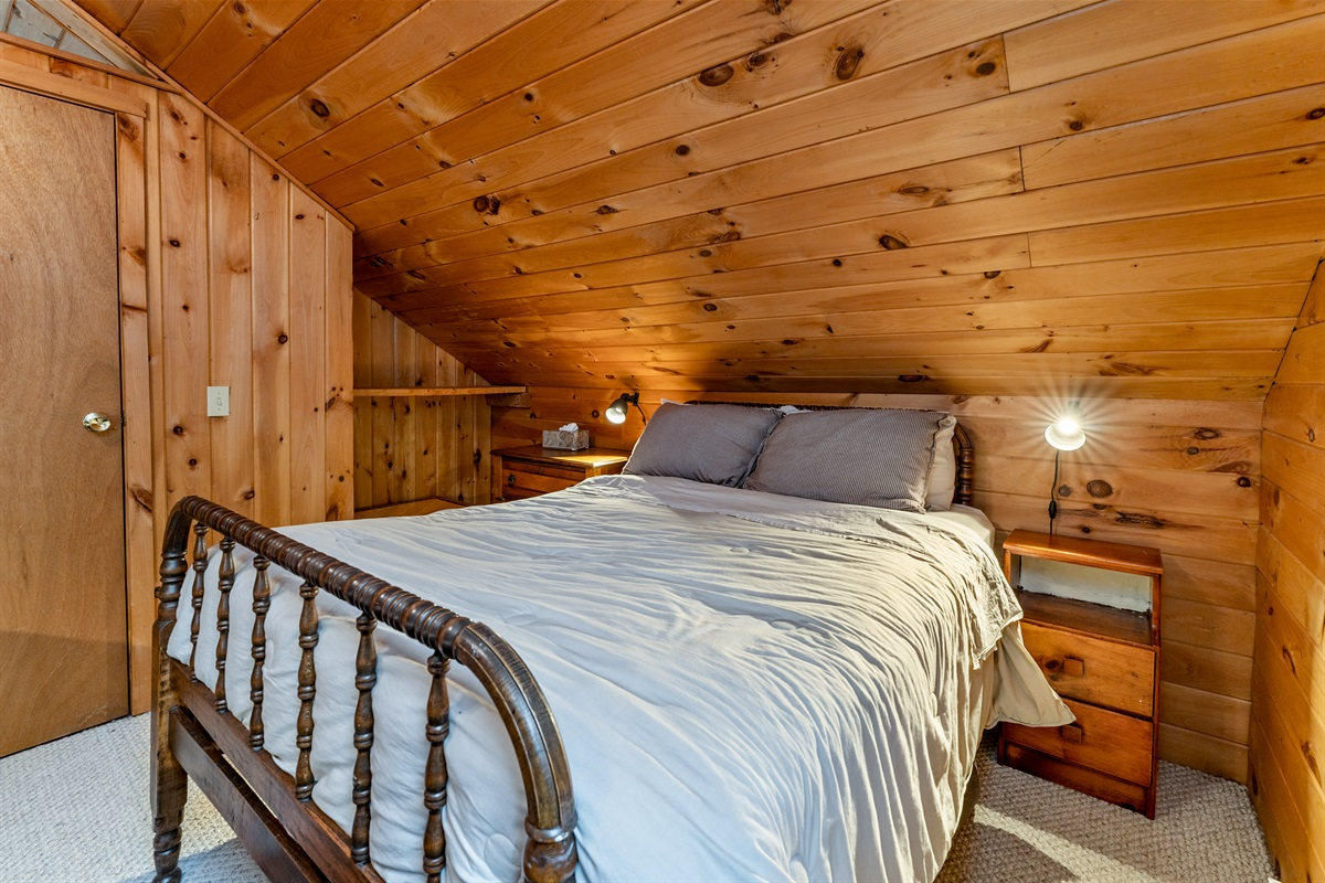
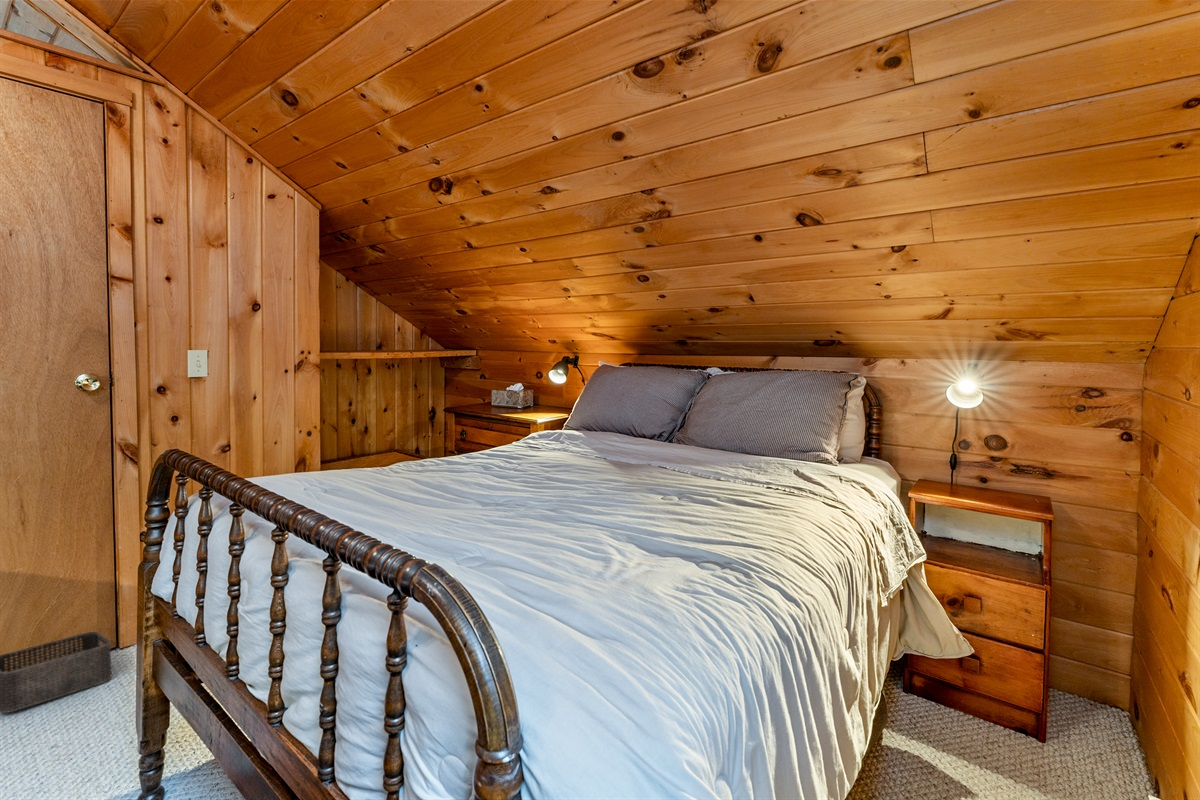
+ storage bin [0,631,113,714]
